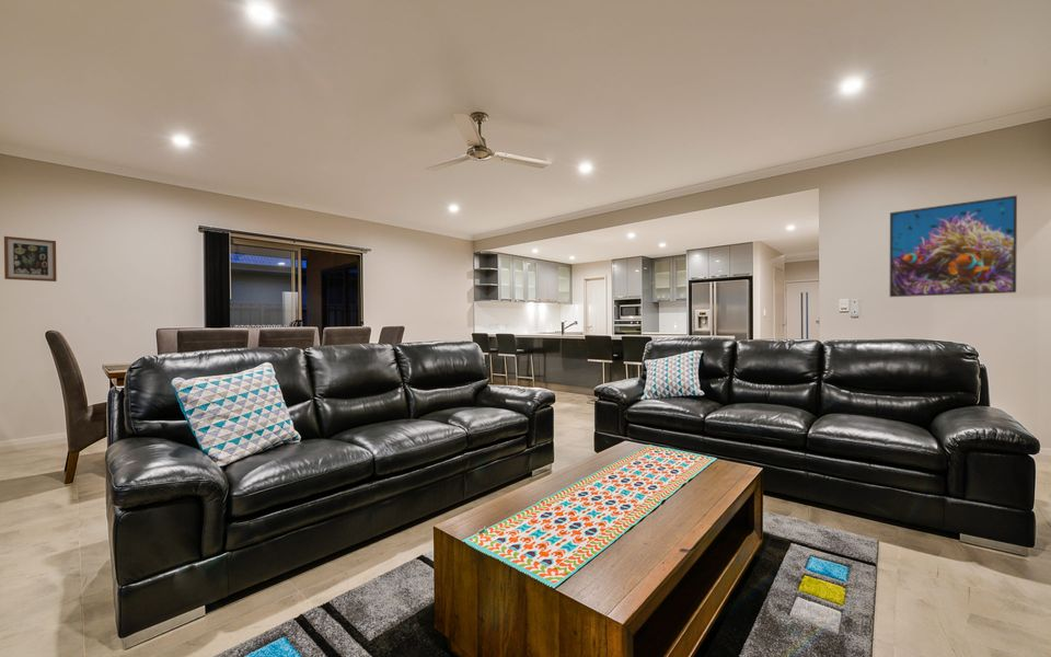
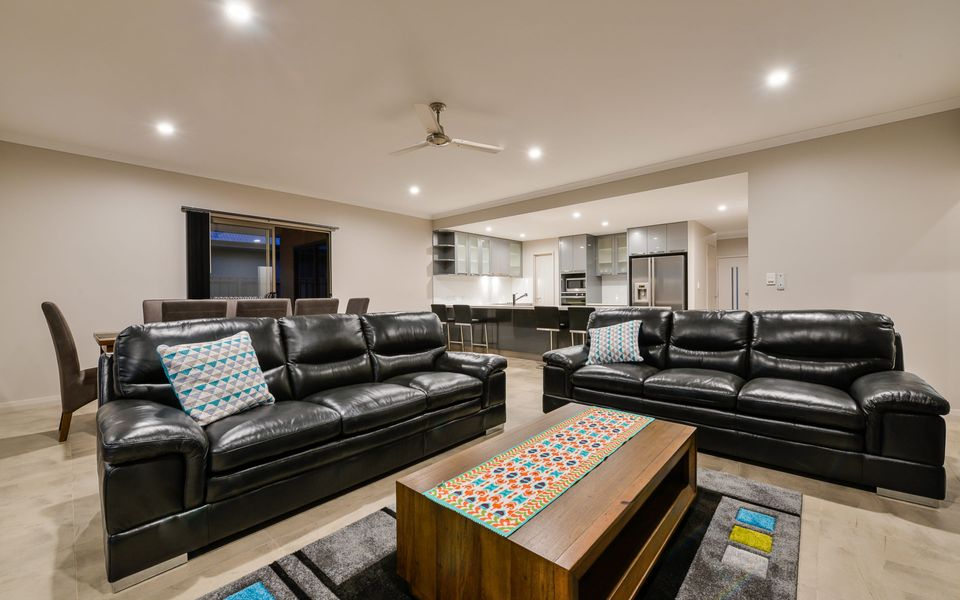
- wall art [3,235,58,283]
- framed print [889,195,1018,298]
